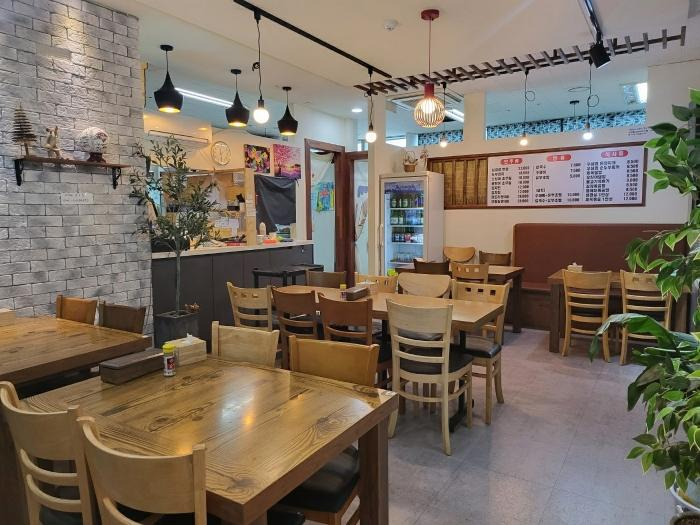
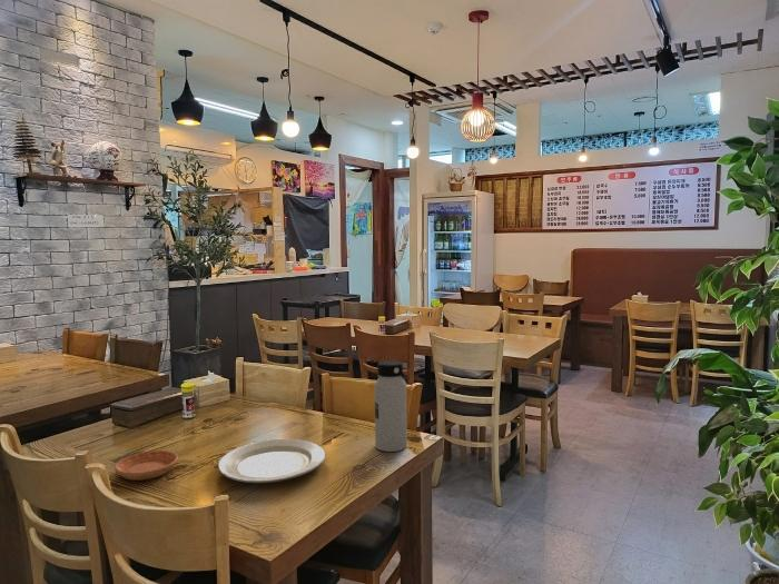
+ chinaware [217,438,326,484]
+ water bottle [374,359,408,453]
+ saucer [114,449,179,482]
